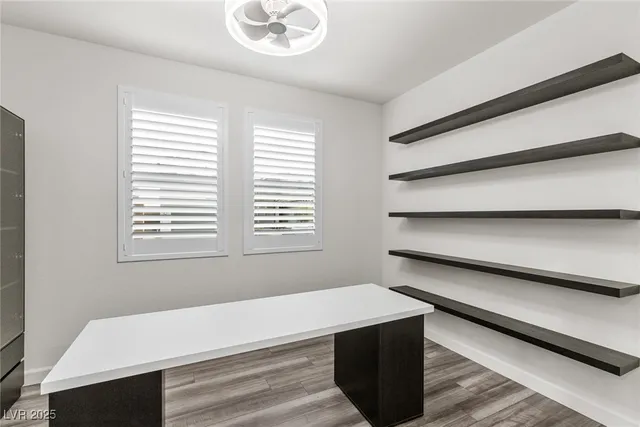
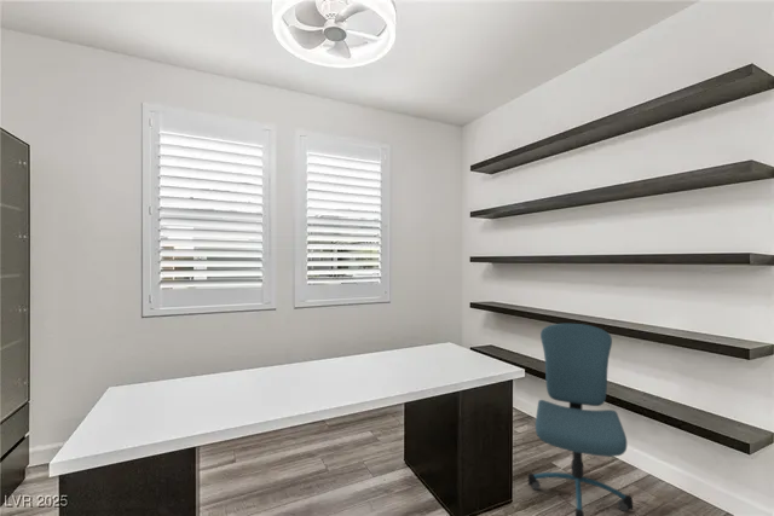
+ office chair [527,323,634,516]
